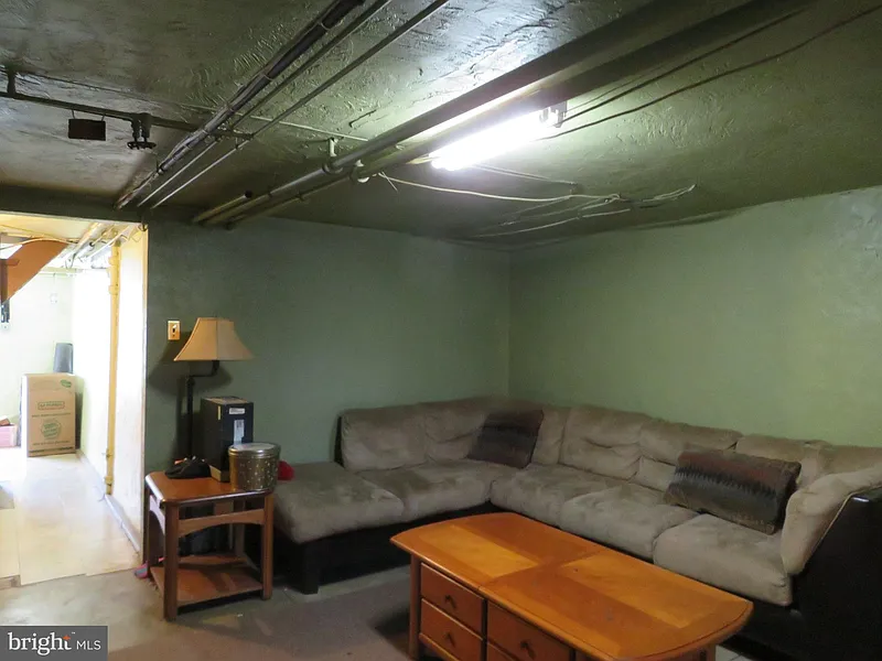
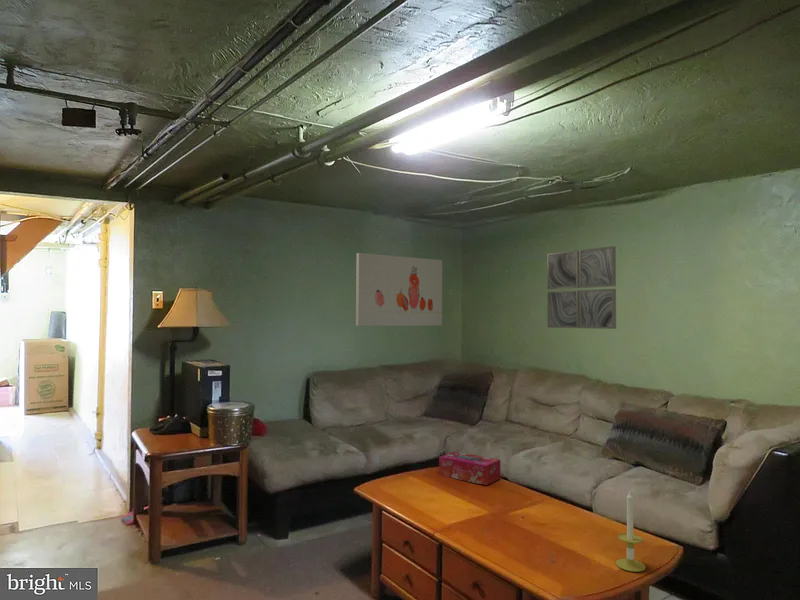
+ wall art [546,245,617,330]
+ candle [615,490,647,573]
+ tissue box [438,451,501,486]
+ wall art [355,252,443,327]
